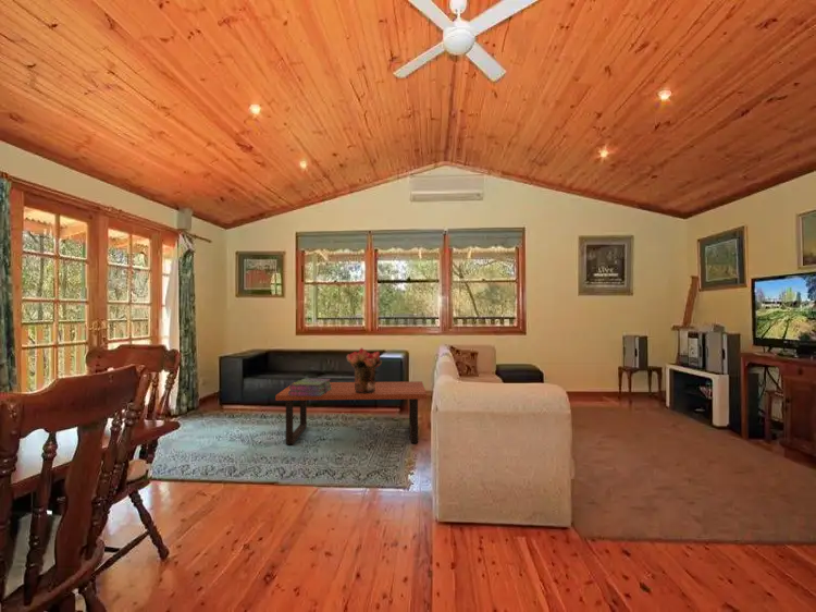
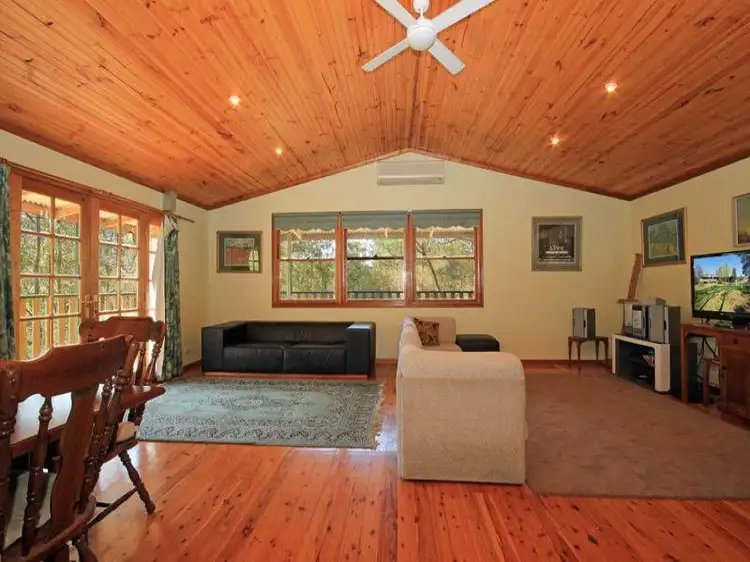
- coffee table [274,380,428,445]
- bouquet [346,346,383,393]
- stack of books [288,378,332,396]
